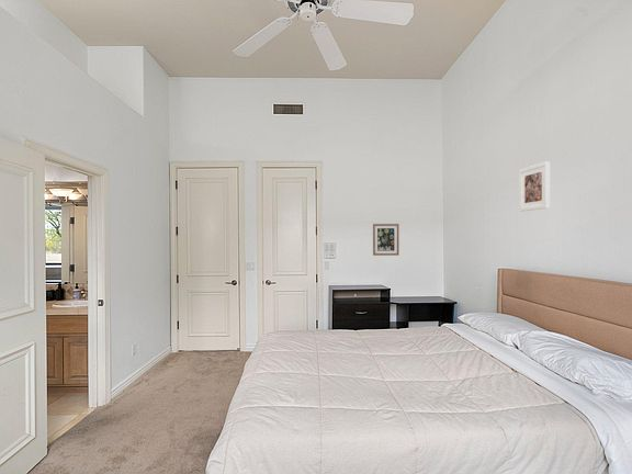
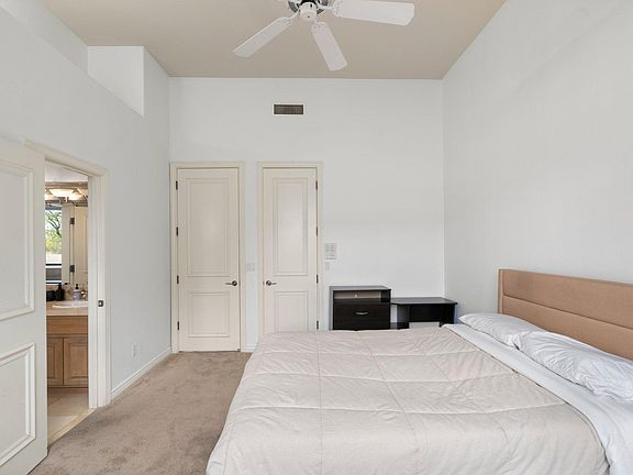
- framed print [519,160,551,212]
- wall art [372,223,400,257]
